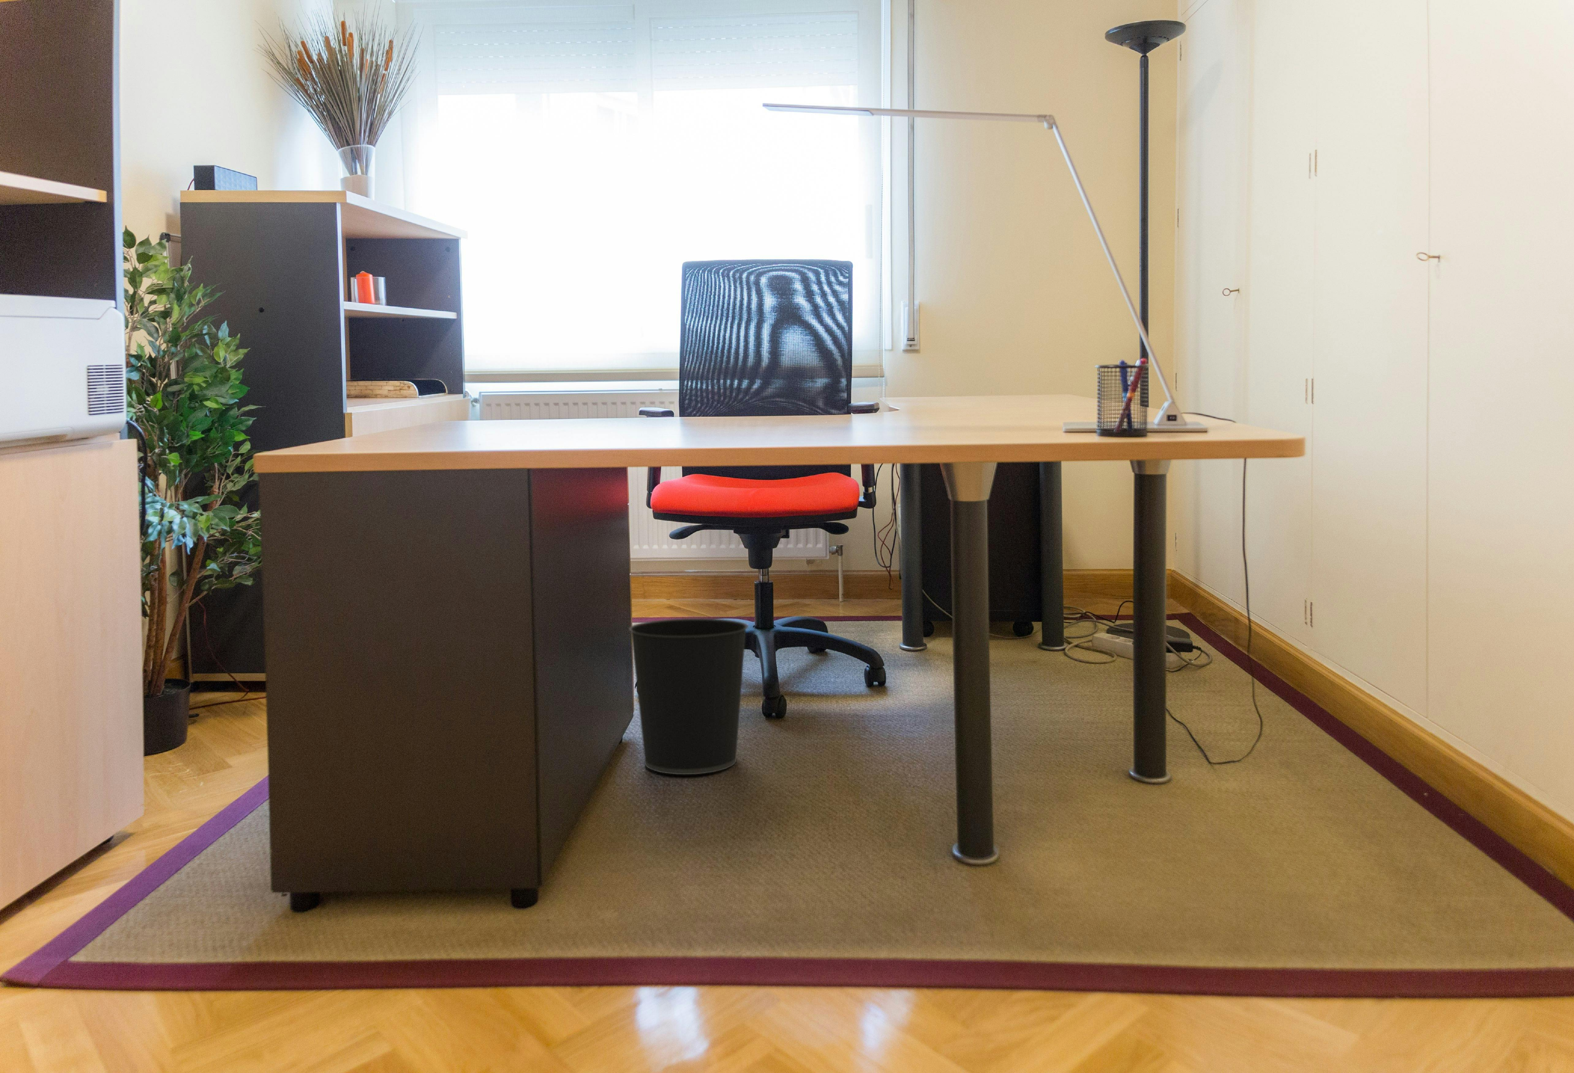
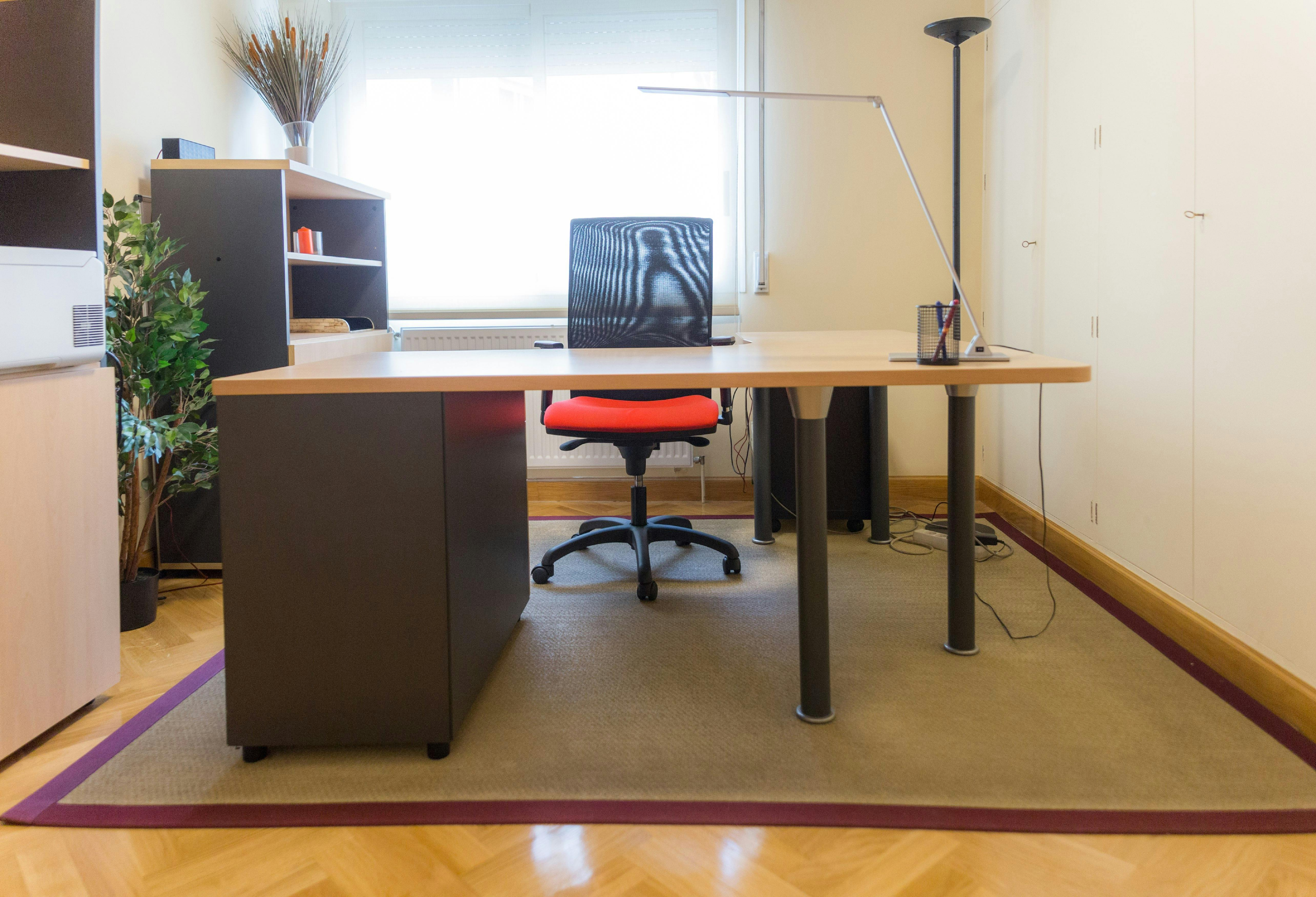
- wastebasket [628,618,749,775]
